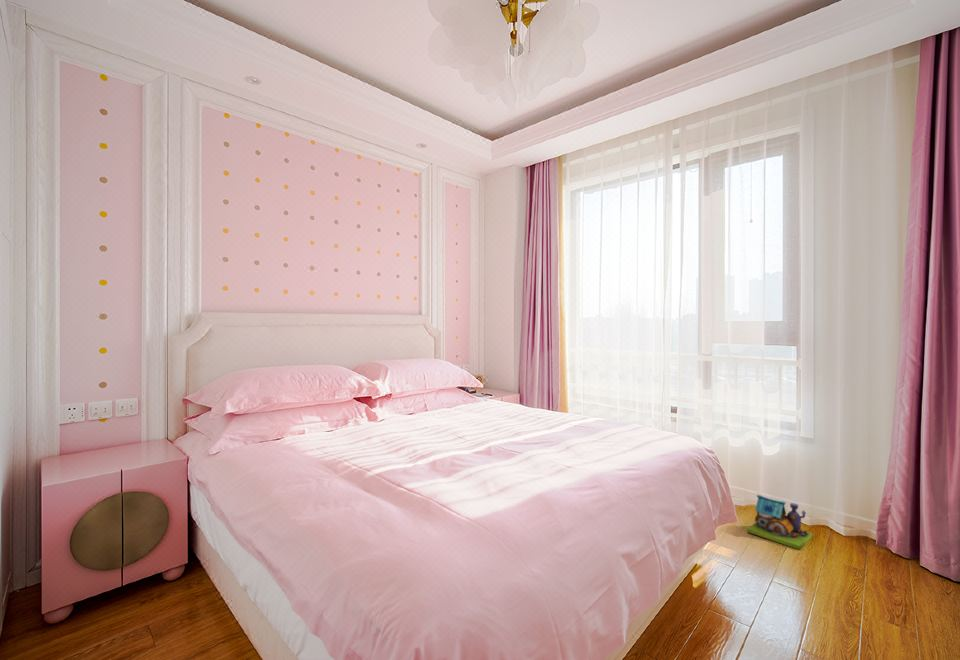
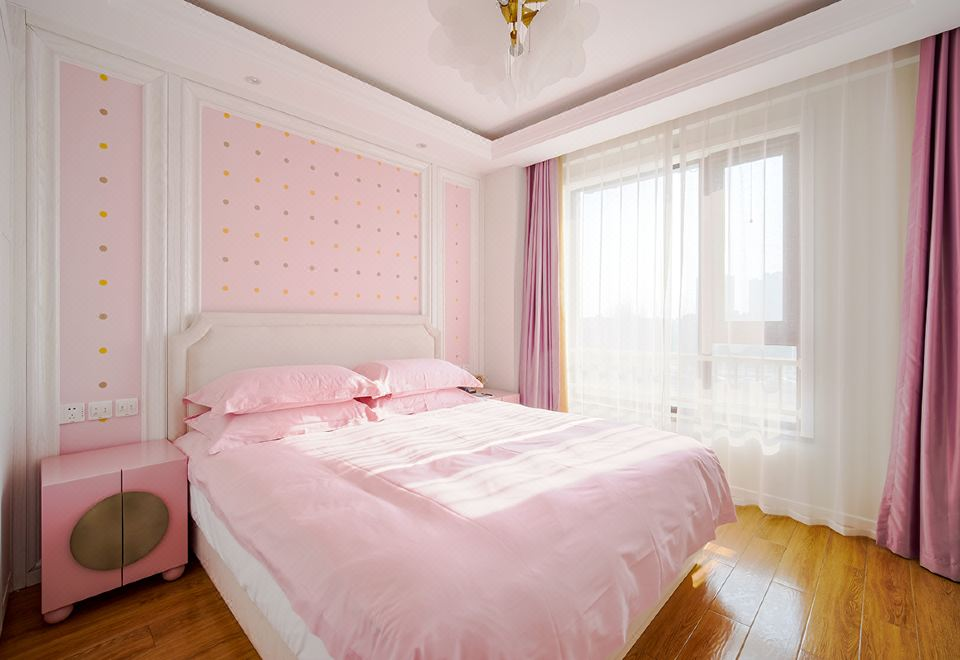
- toy house [746,494,814,551]
